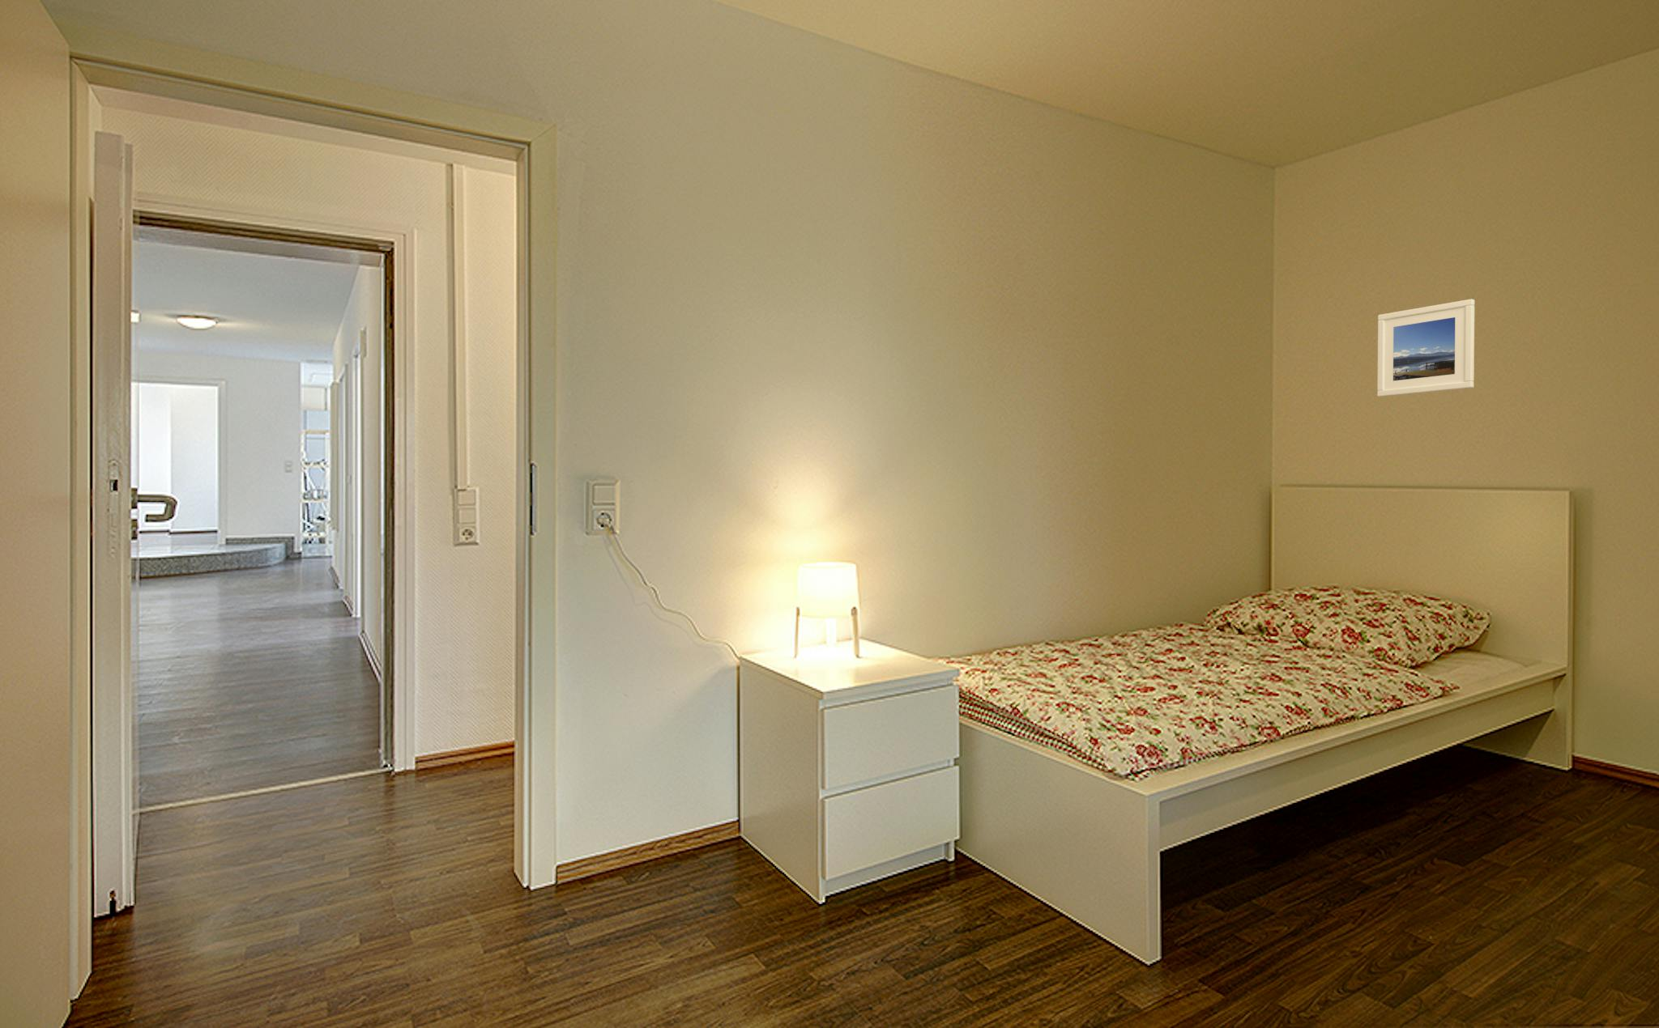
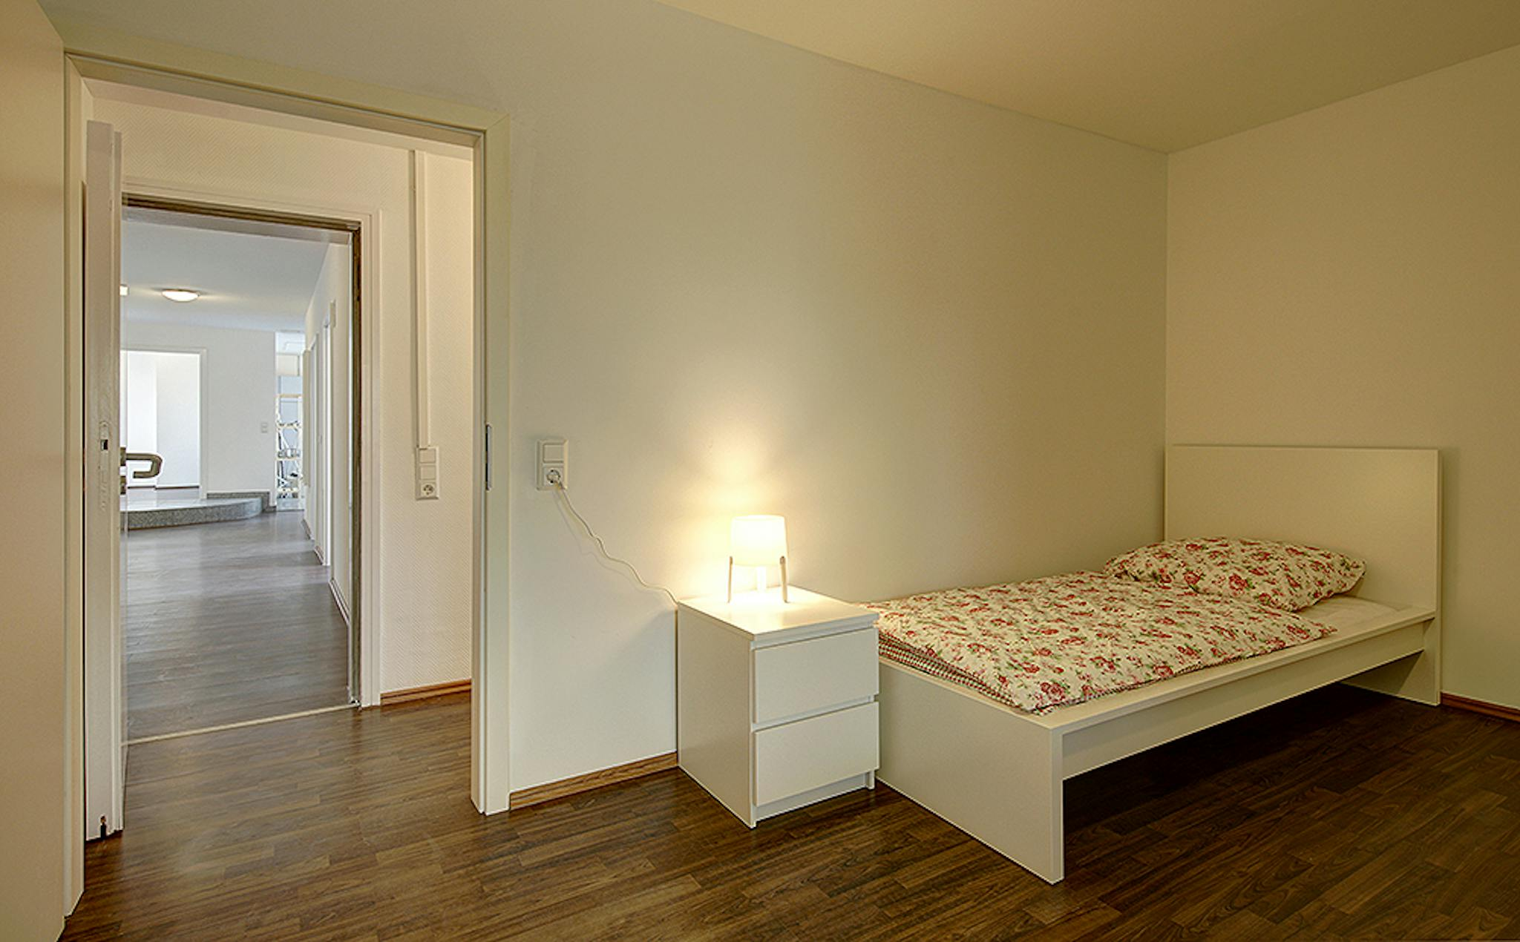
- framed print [1376,298,1475,398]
